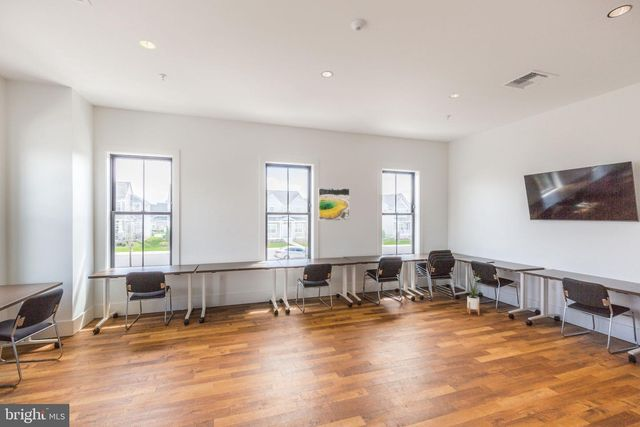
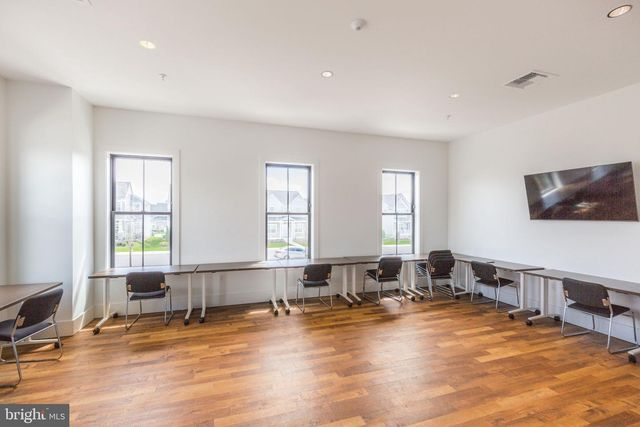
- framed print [317,187,350,222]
- house plant [463,270,483,316]
